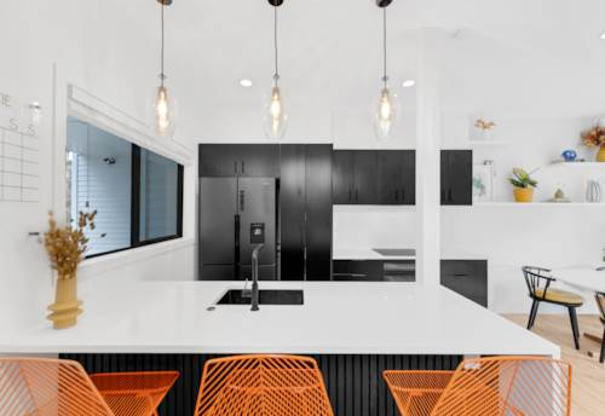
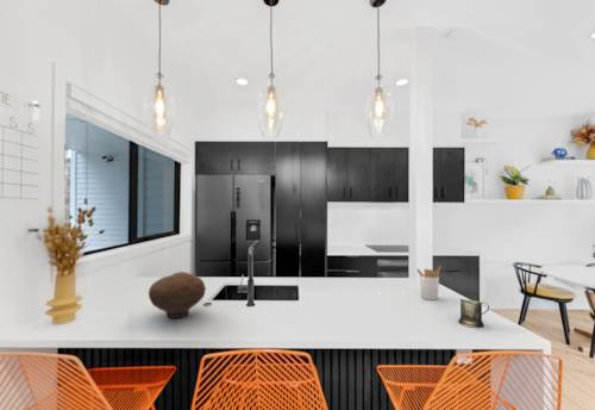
+ mug [457,298,490,329]
+ utensil holder [415,265,441,302]
+ bowl [148,271,207,319]
